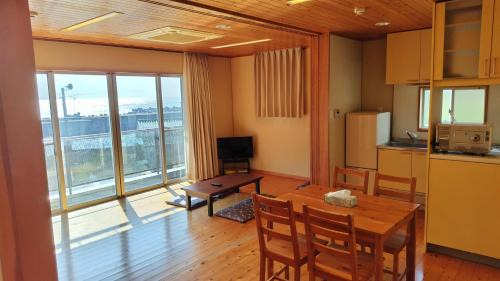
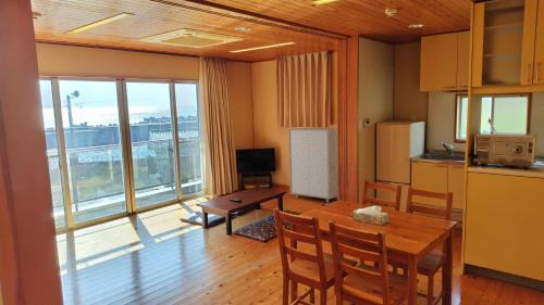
+ storage cabinet [287,127,338,203]
